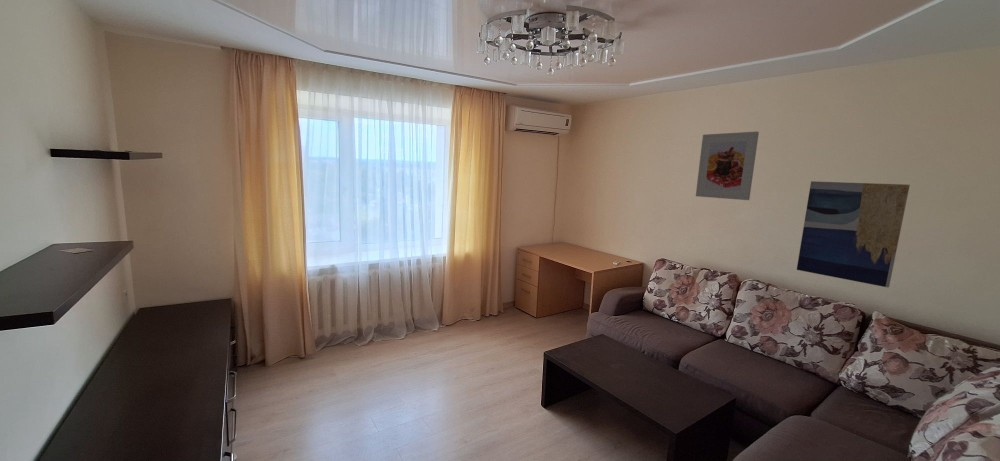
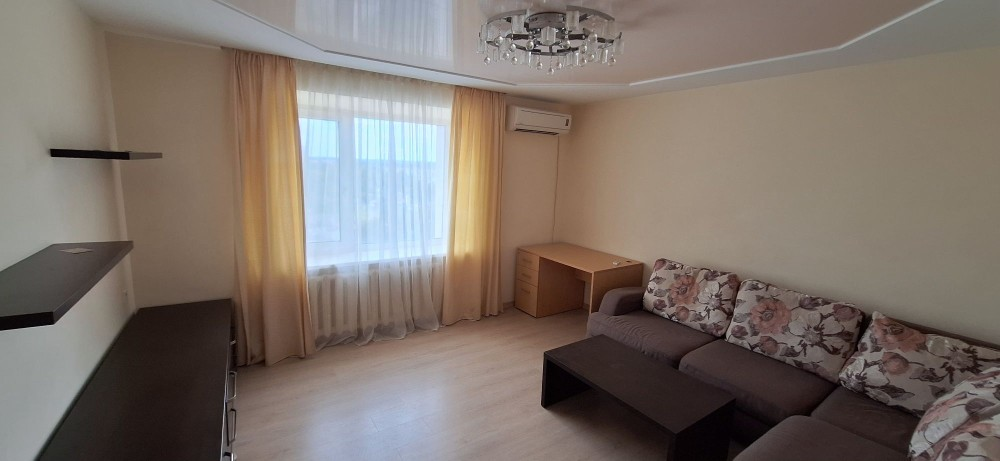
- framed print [695,131,760,201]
- wall art [796,180,911,288]
